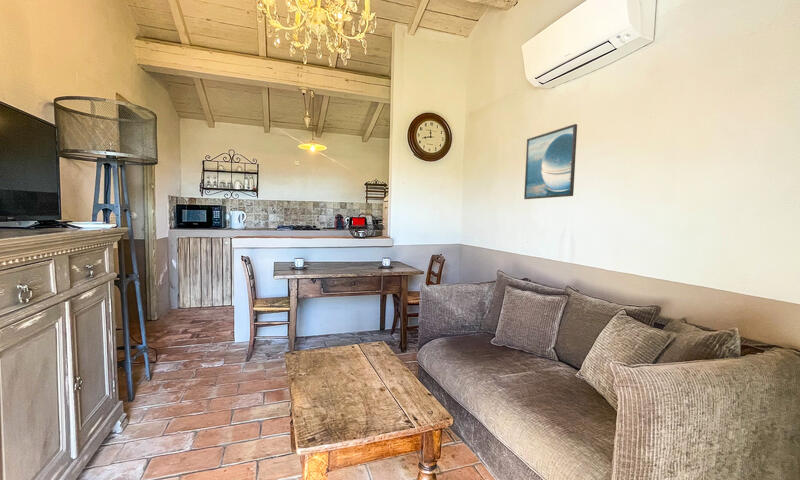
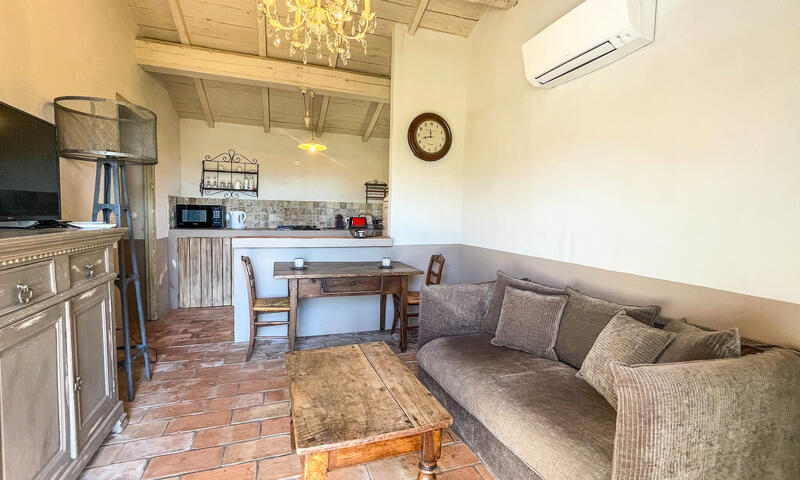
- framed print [523,123,578,200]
